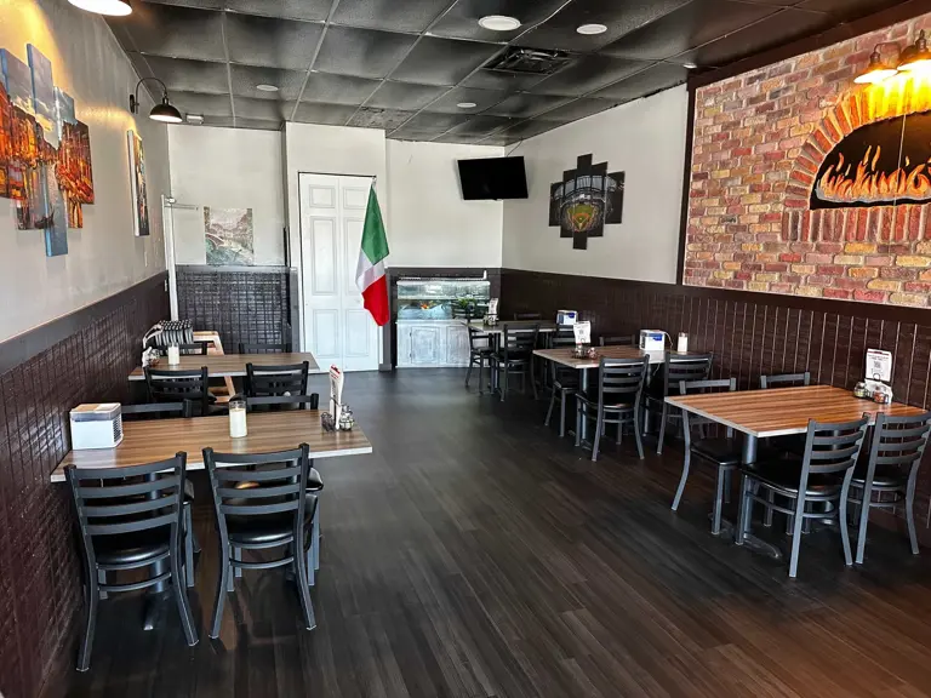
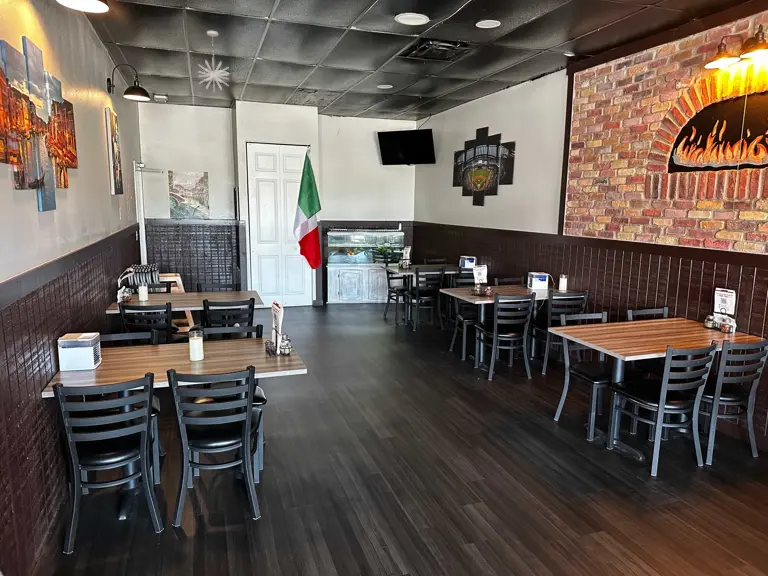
+ pendant light [197,30,230,94]
